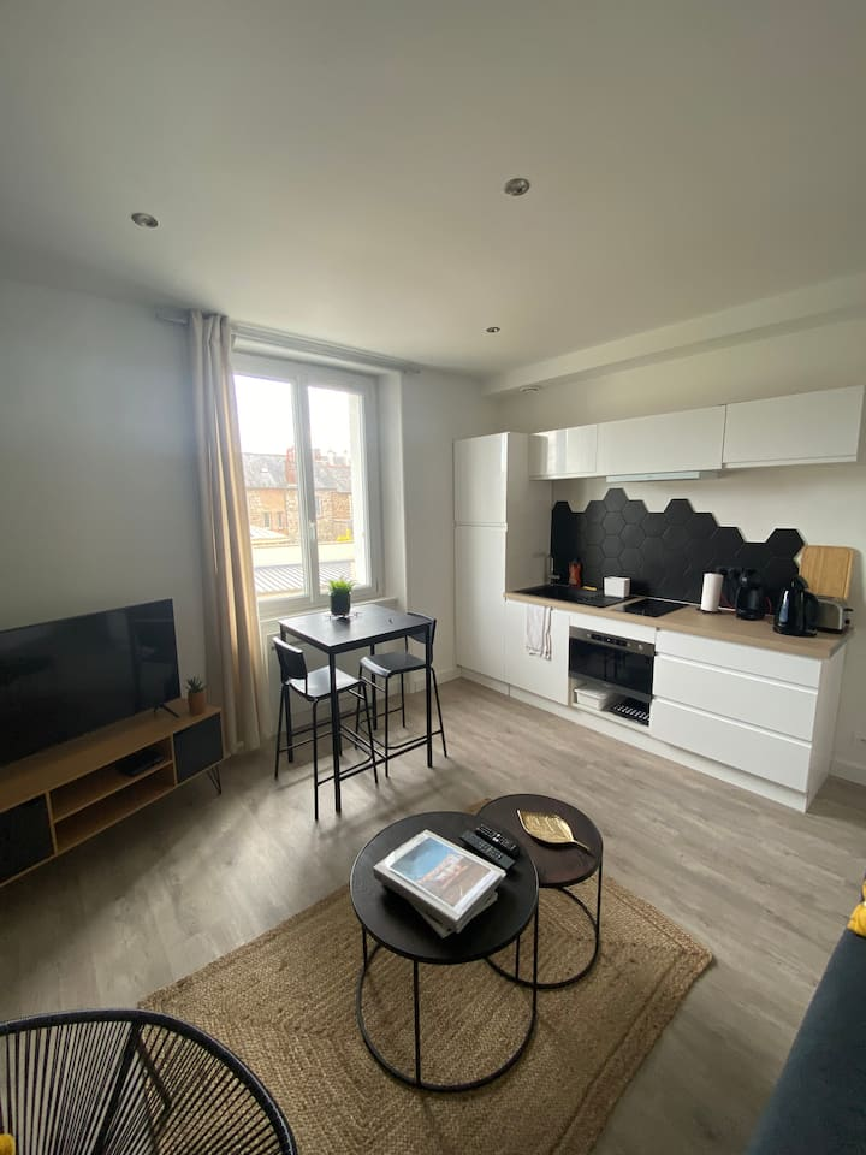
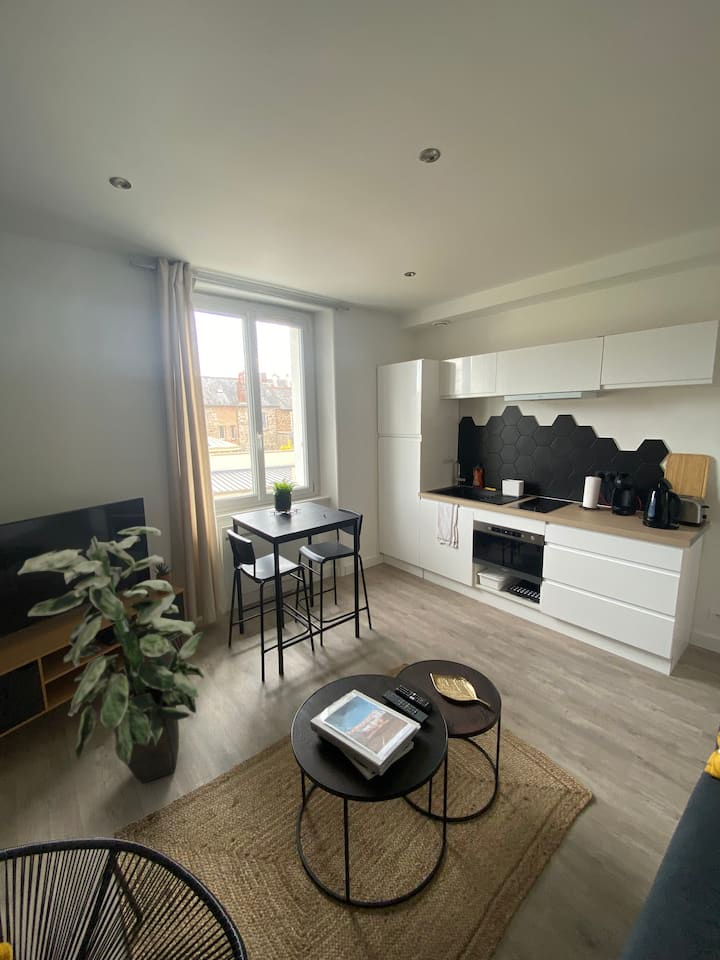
+ indoor plant [16,526,205,784]
